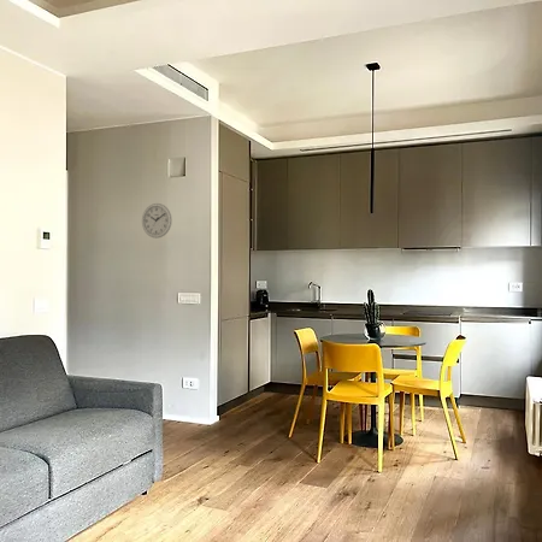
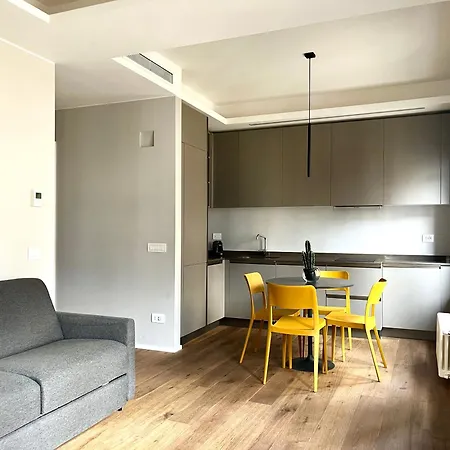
- wall clock [141,202,173,240]
